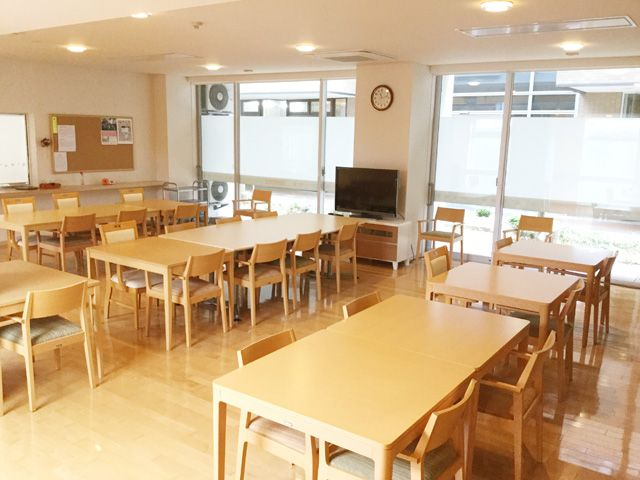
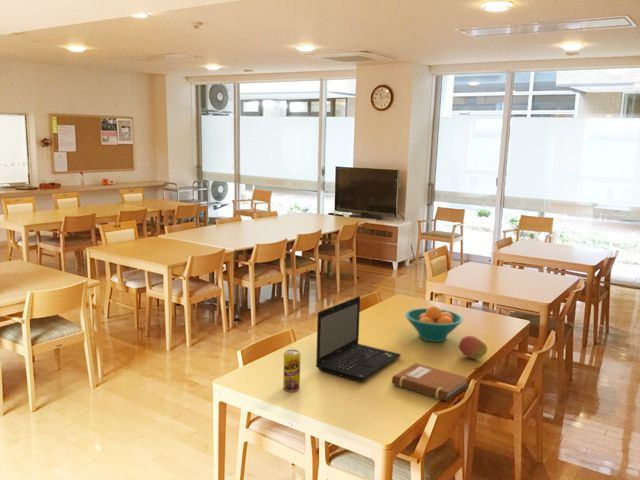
+ notebook [391,362,470,402]
+ fruit [457,335,488,360]
+ beverage can [282,348,301,393]
+ fruit bowl [404,305,464,343]
+ laptop [315,295,402,382]
